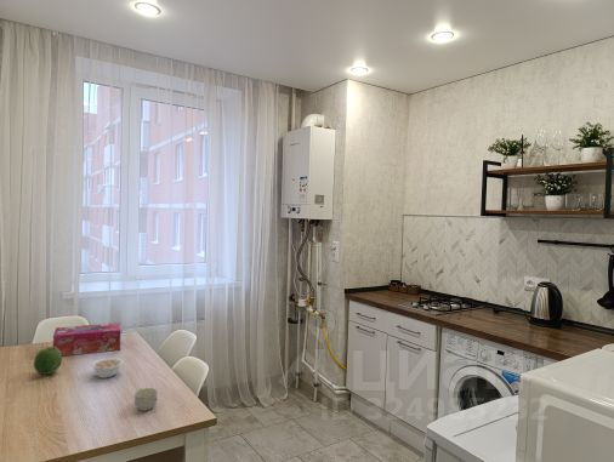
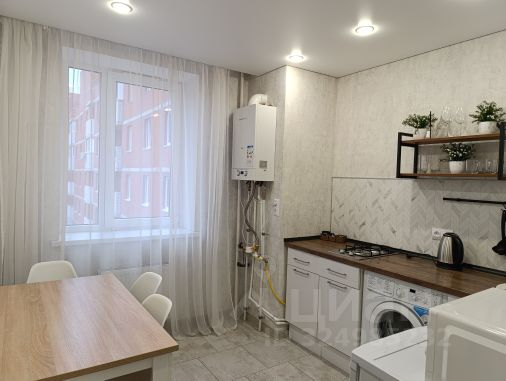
- cup [132,387,159,412]
- tissue box [52,321,121,357]
- fruit [33,346,63,376]
- legume [90,357,124,380]
